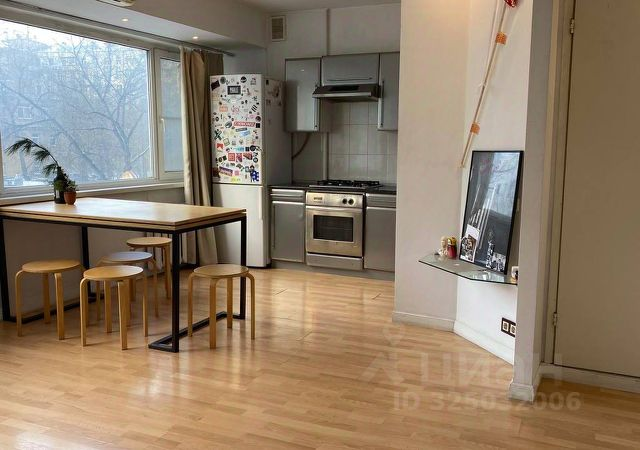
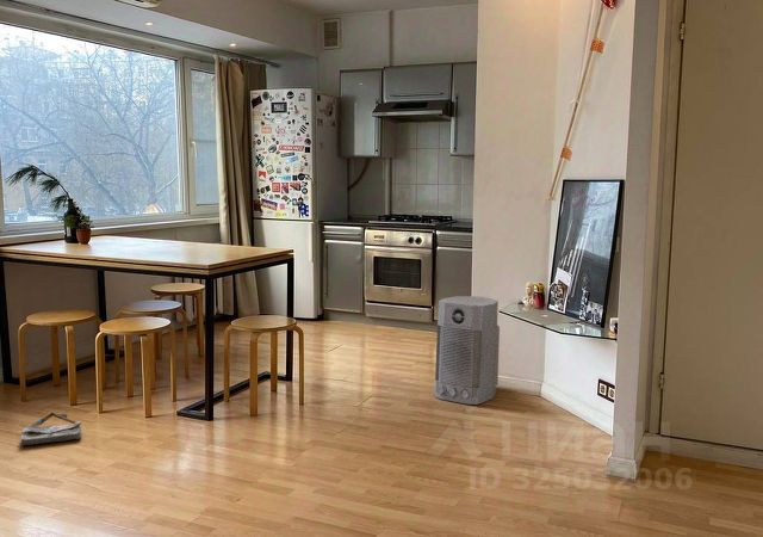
+ air purifier [433,295,501,406]
+ bag [19,411,82,446]
